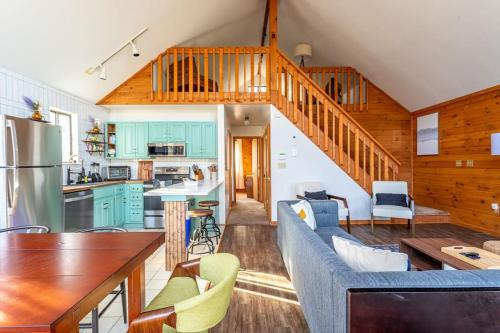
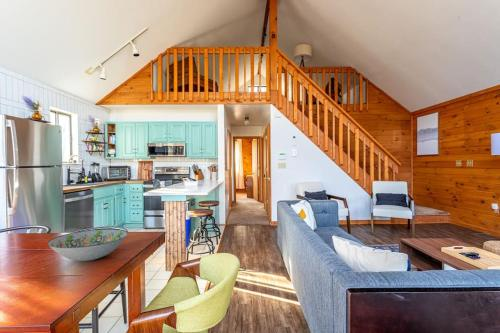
+ decorative bowl [47,228,128,262]
